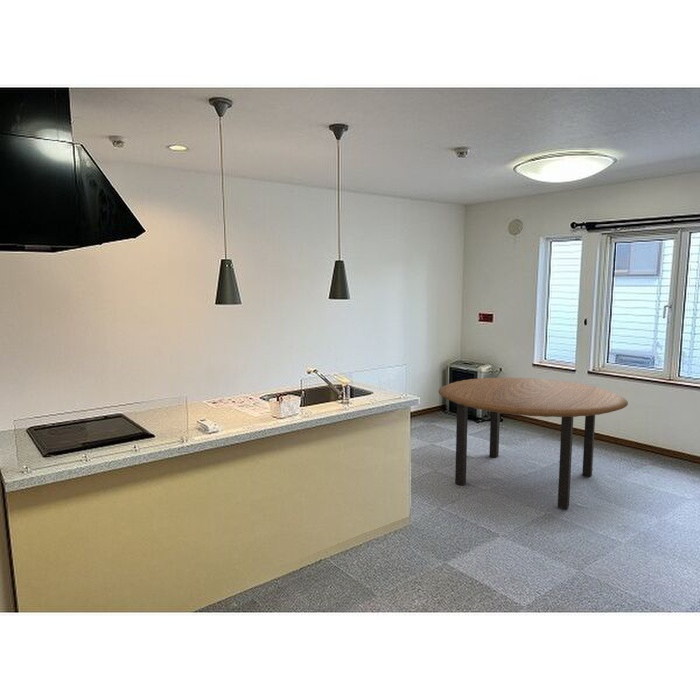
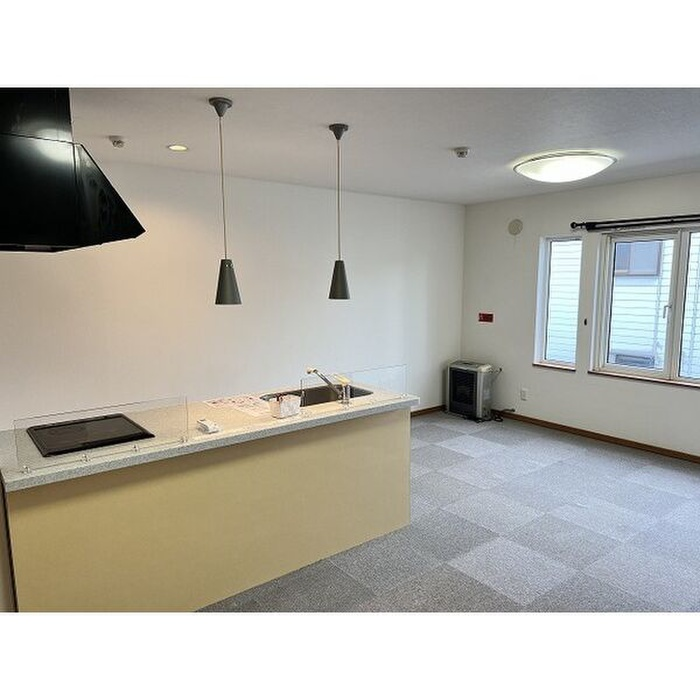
- dining table [437,376,629,510]
